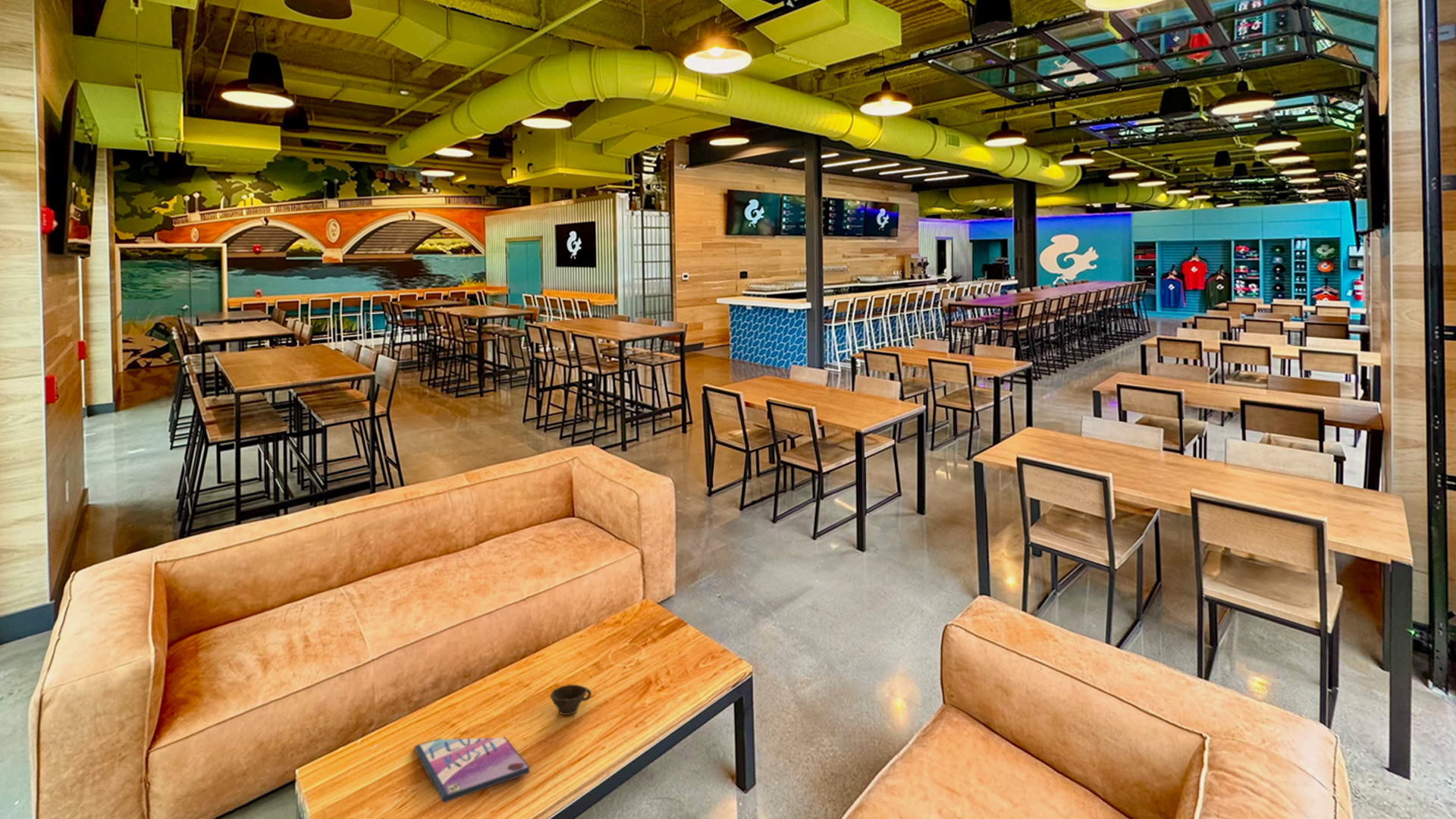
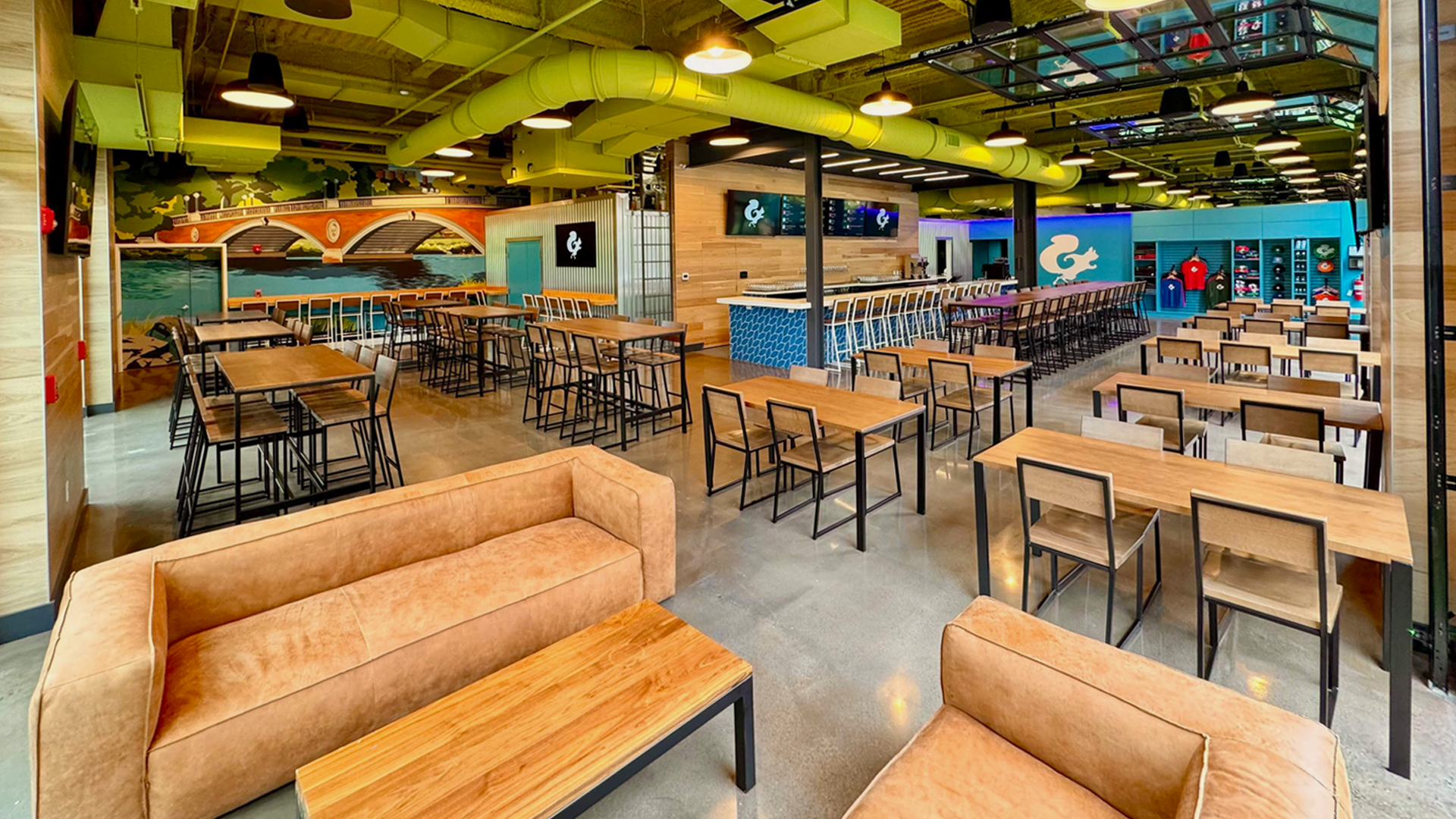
- cup [549,683,592,716]
- video game case [414,736,530,803]
